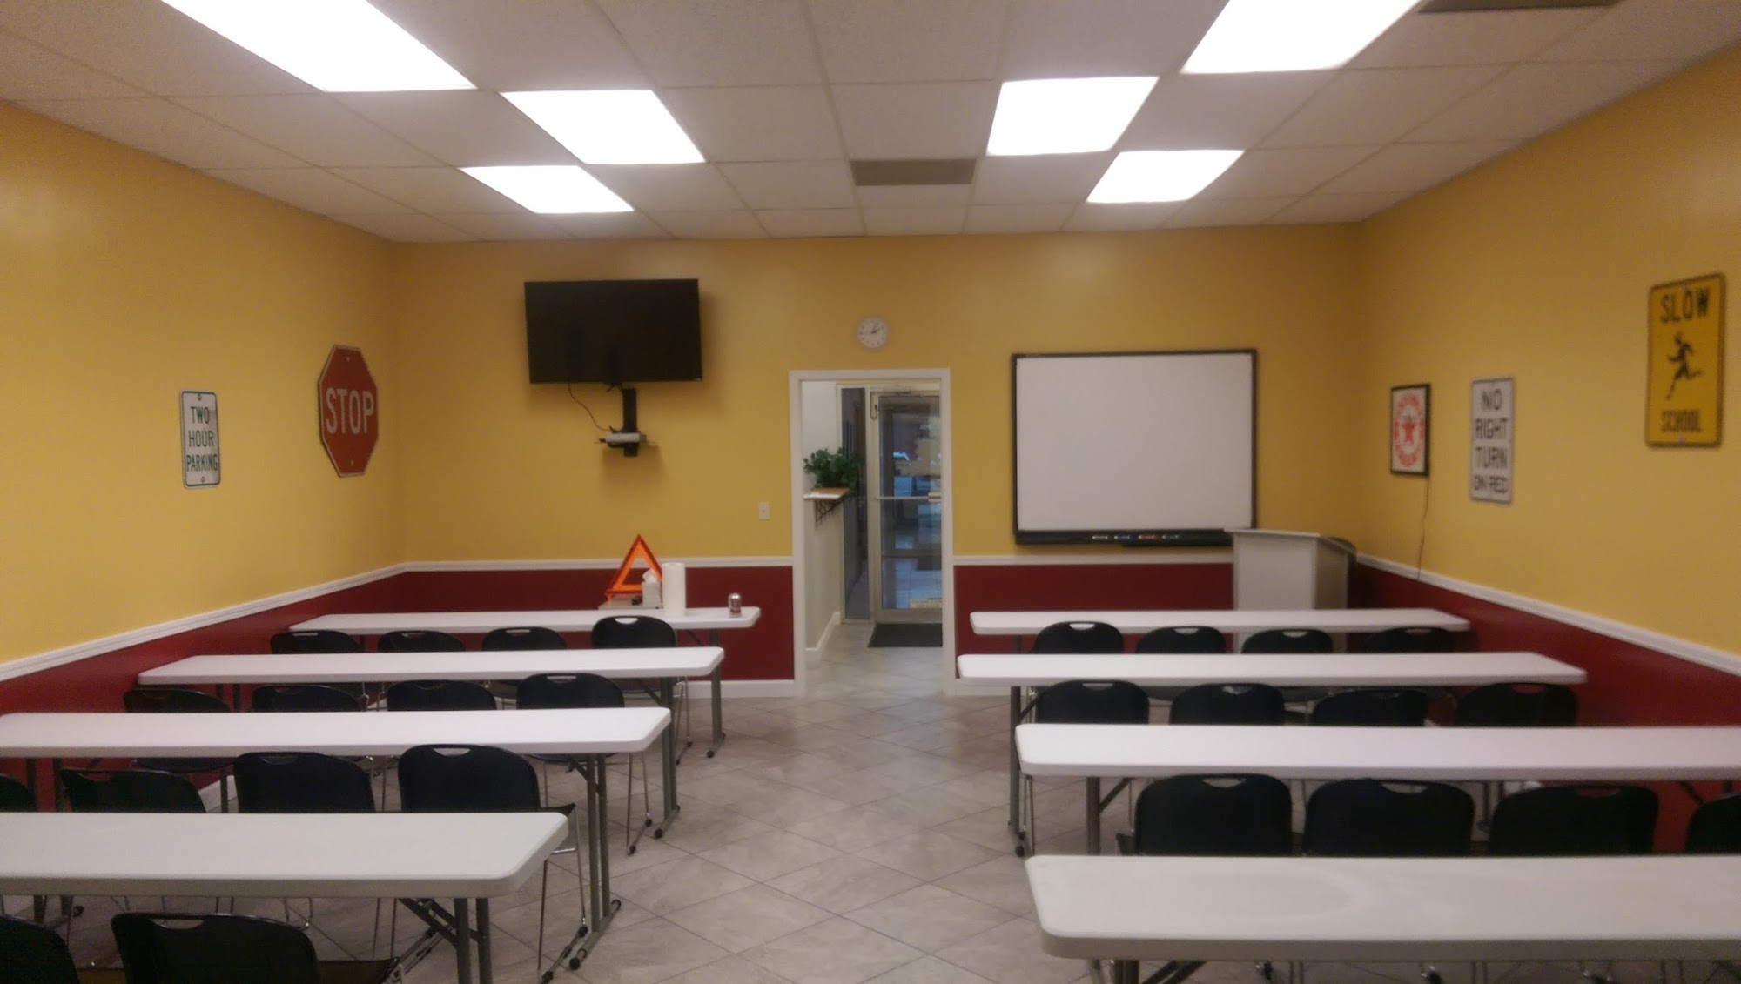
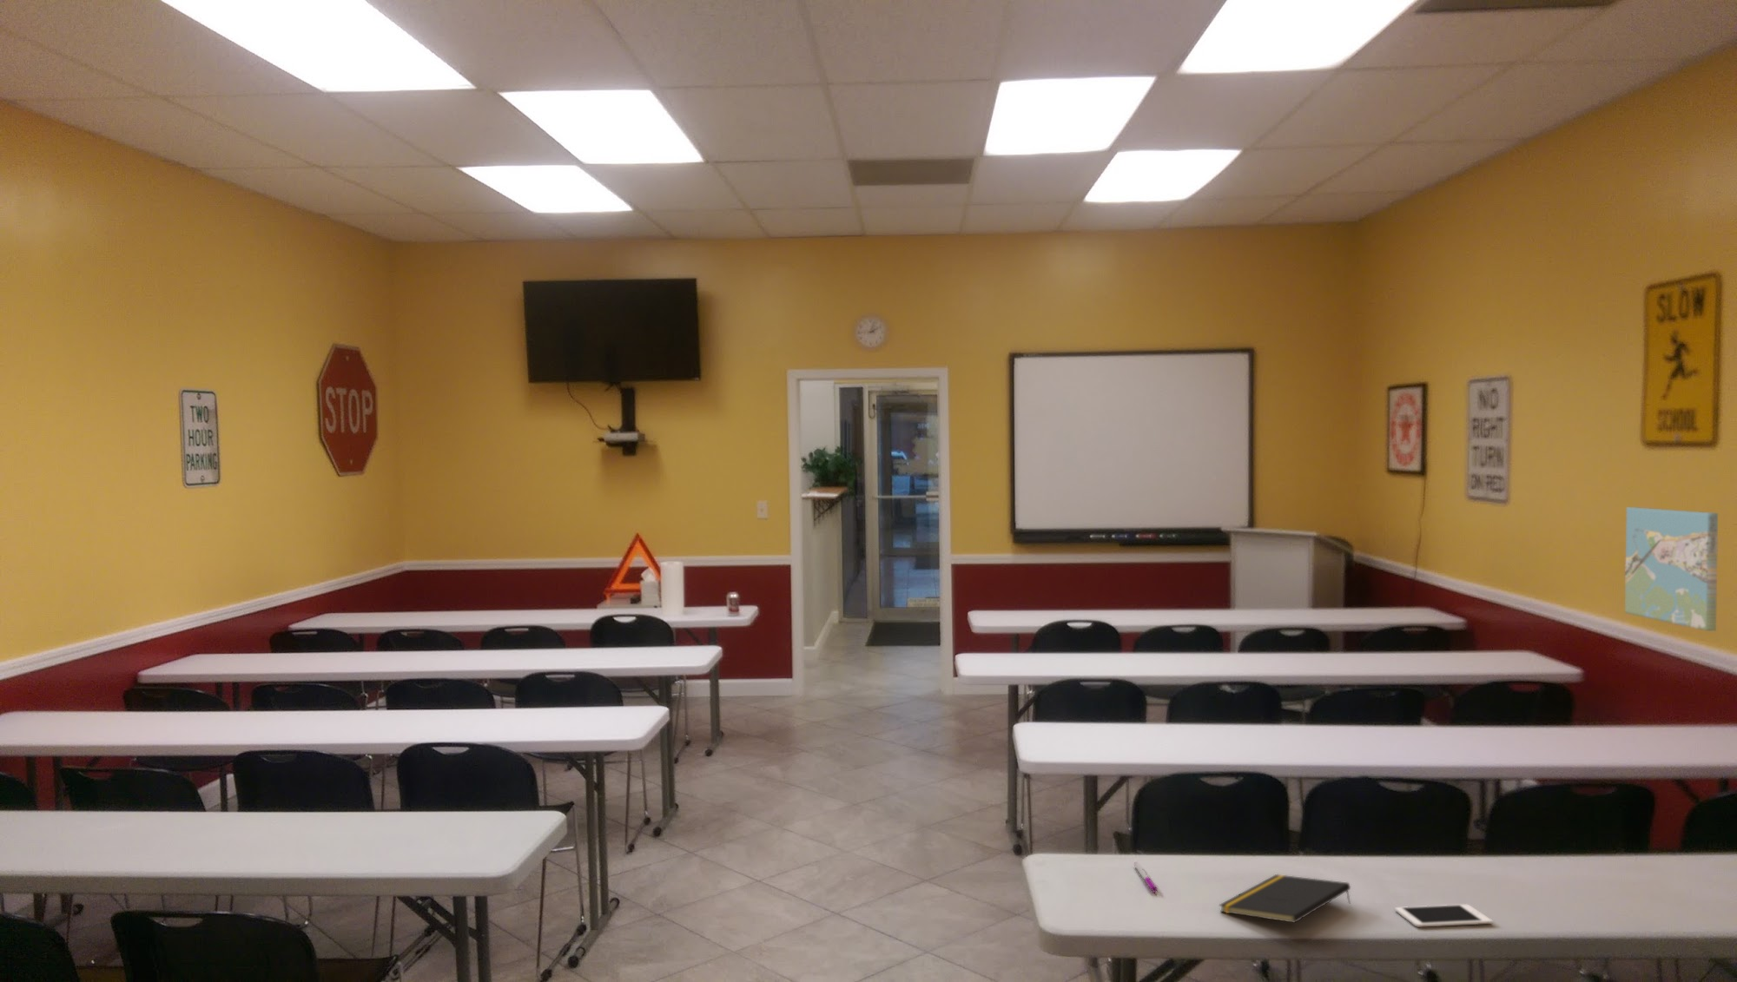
+ notepad [1218,873,1352,924]
+ pen [1133,861,1158,894]
+ cell phone [1393,904,1494,928]
+ map [1624,506,1719,632]
